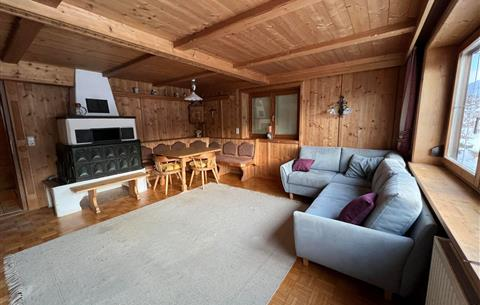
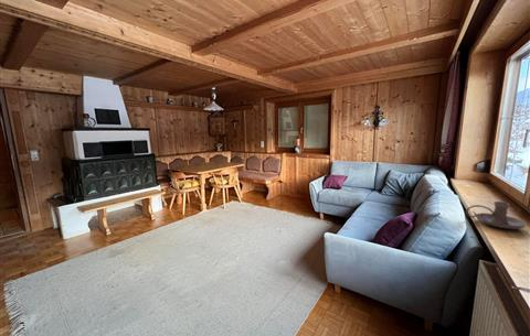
+ candle holder [465,200,528,230]
